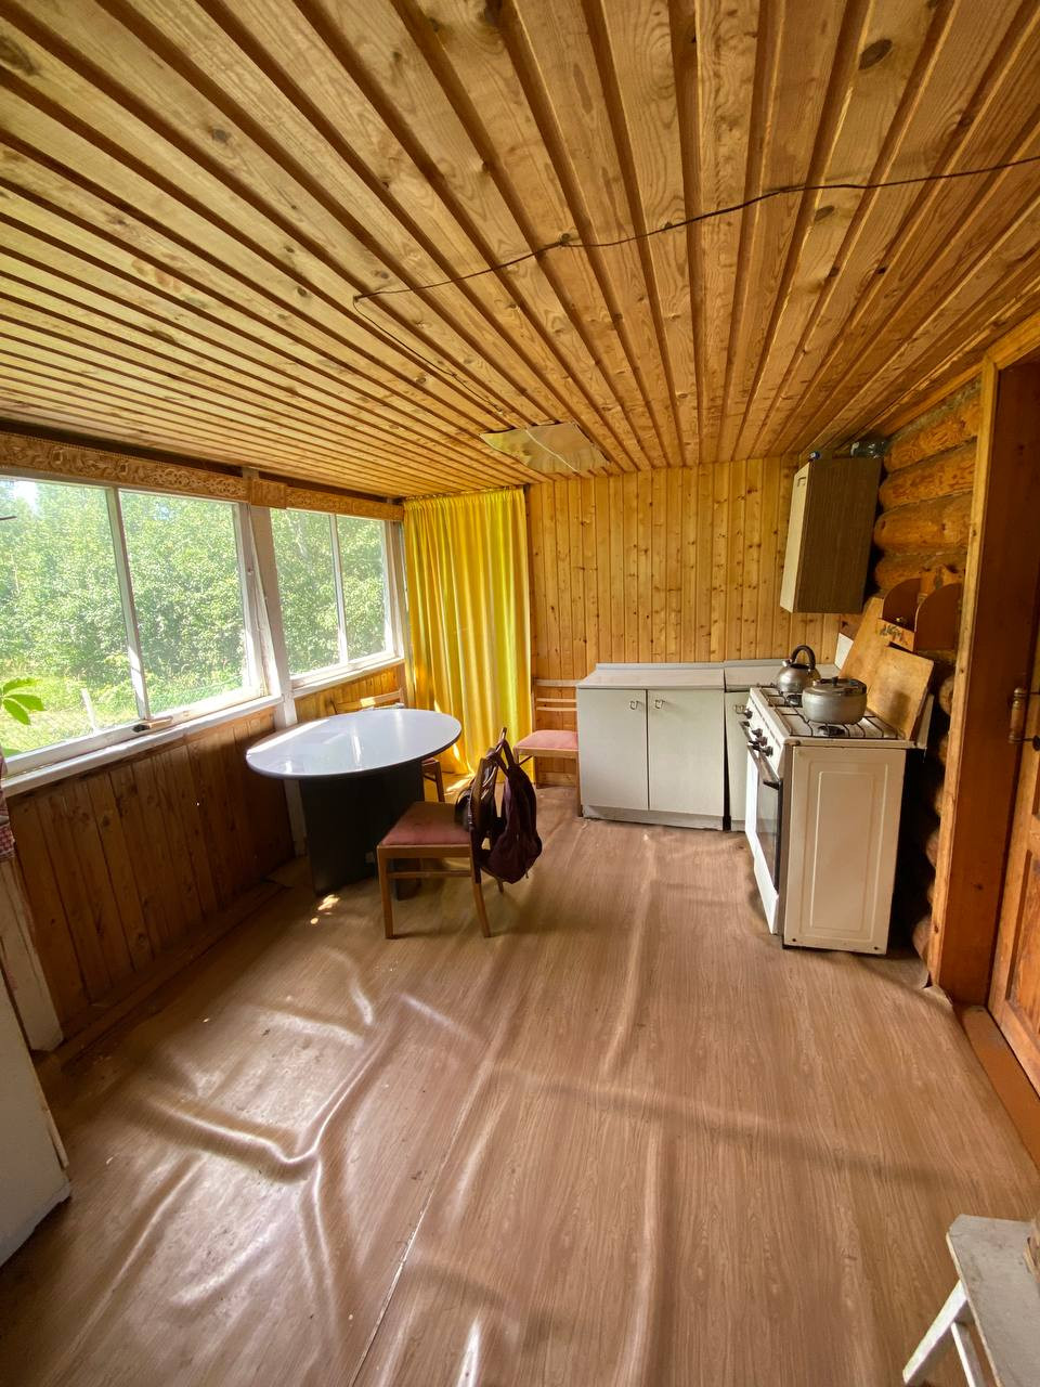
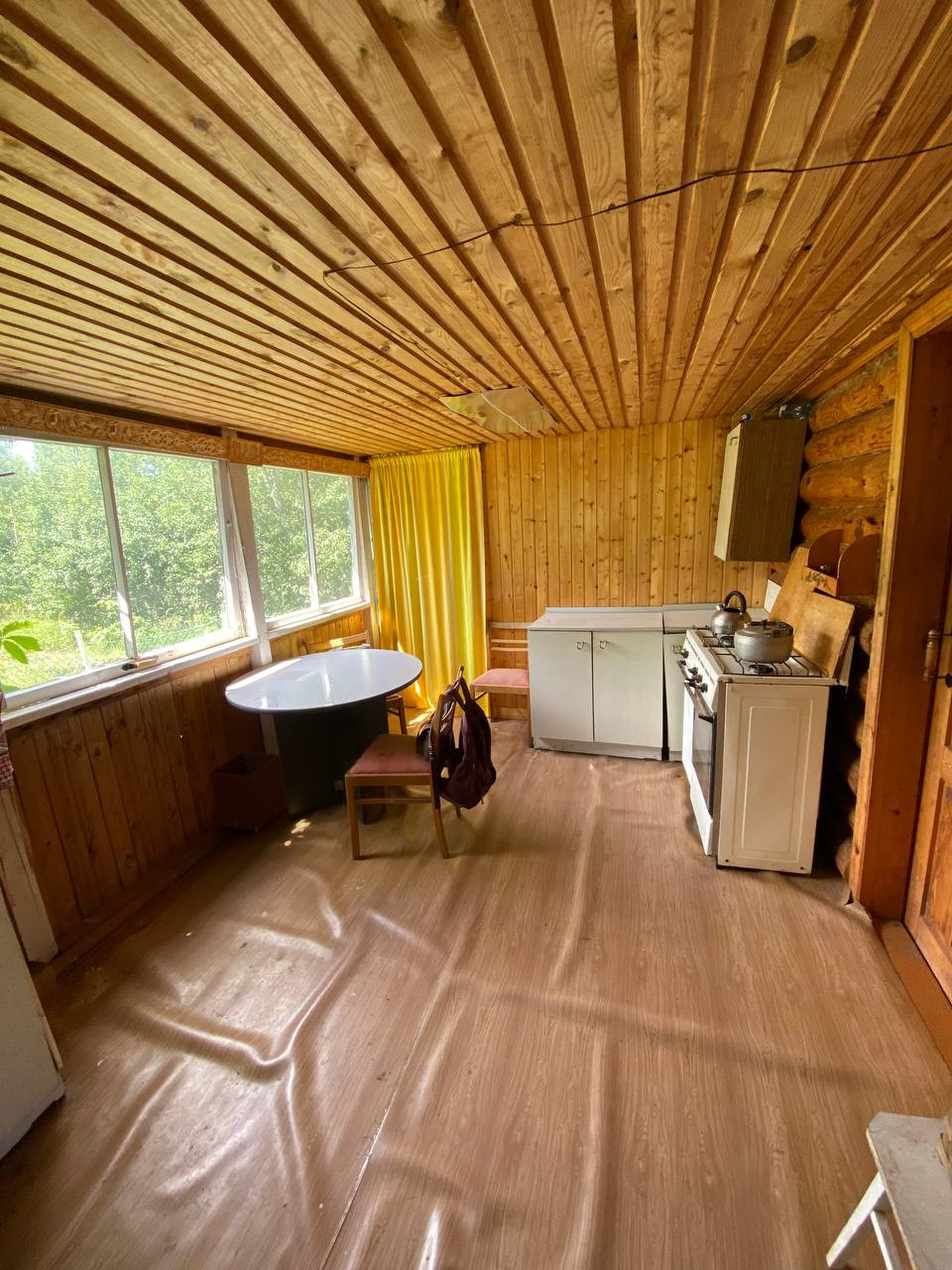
+ waste basket [208,750,288,833]
